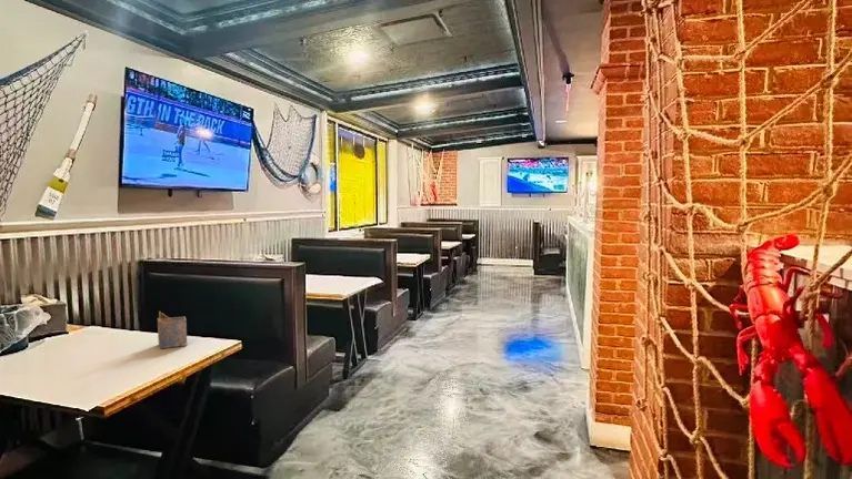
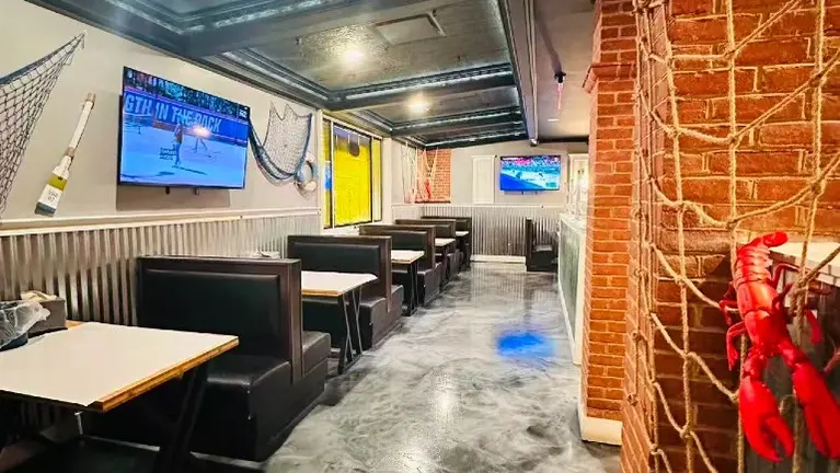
- napkin holder [157,310,188,349]
